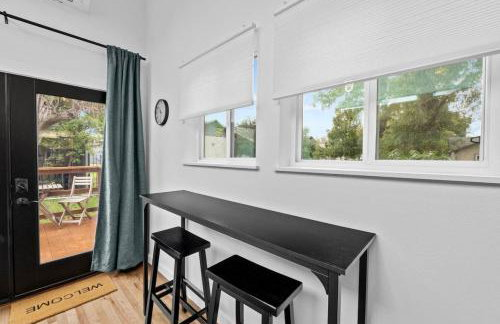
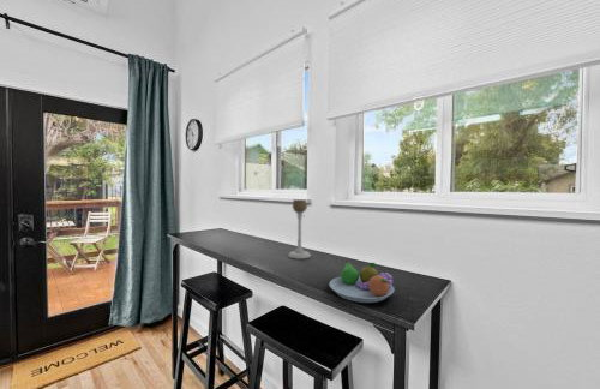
+ fruit bowl [328,262,396,304]
+ candle holder [287,198,312,259]
